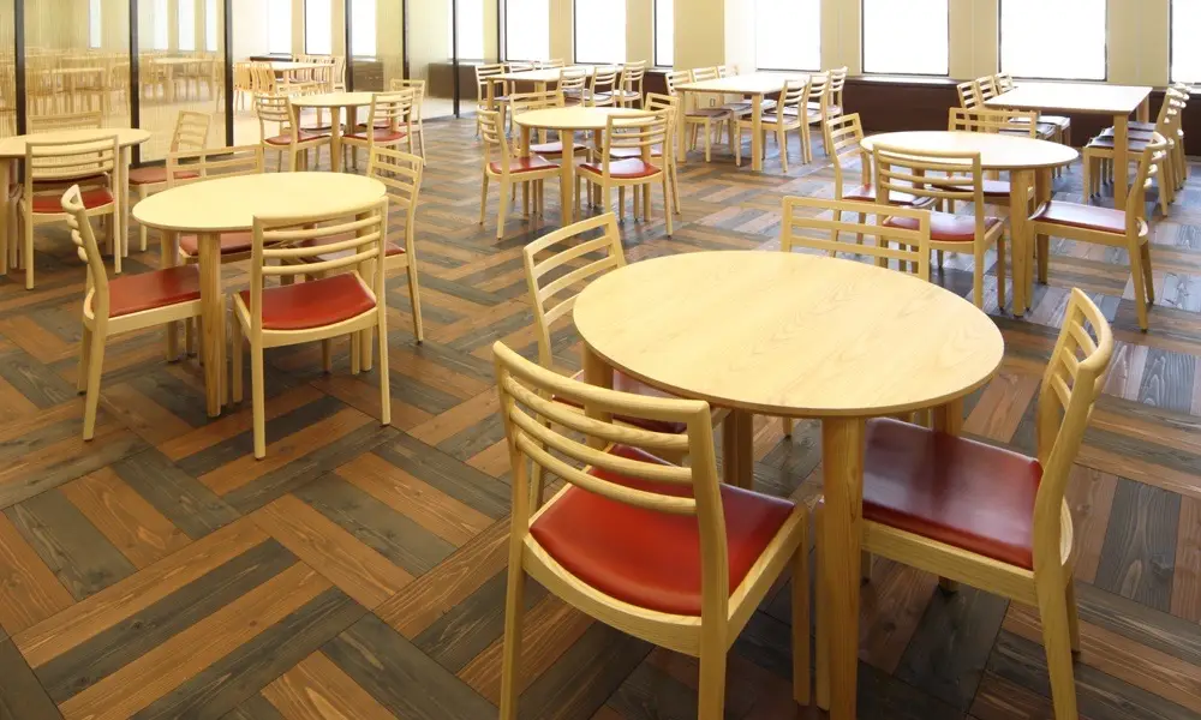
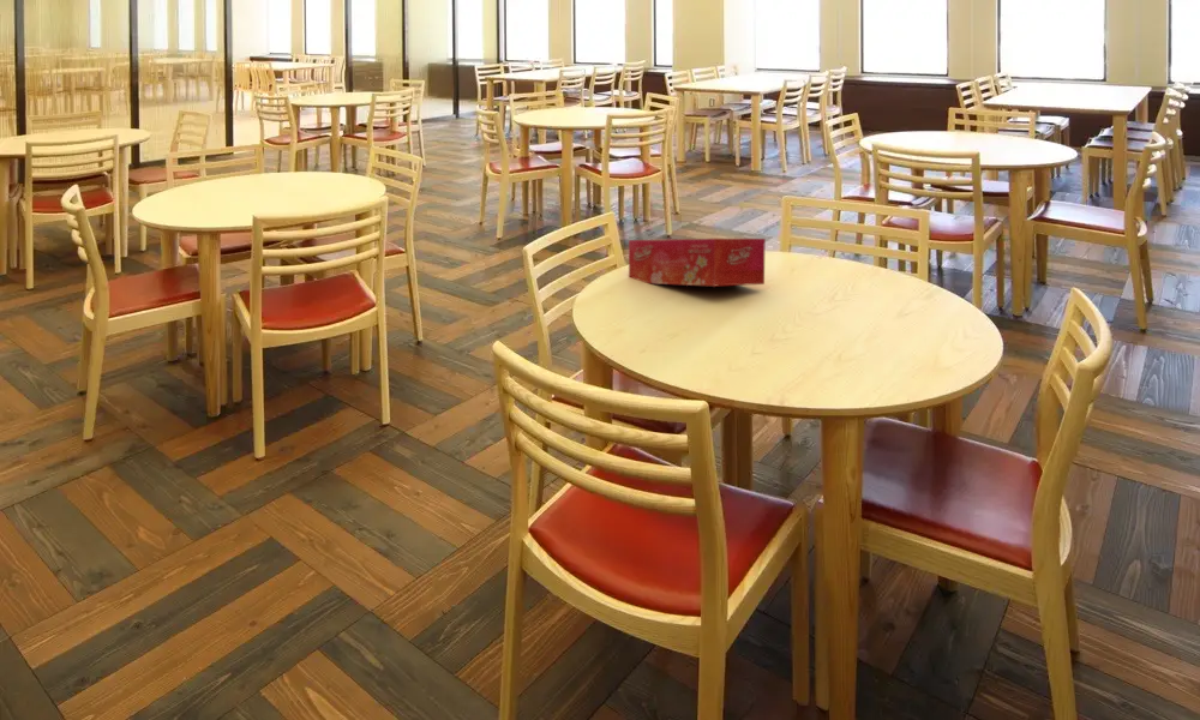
+ tissue box [628,238,767,288]
